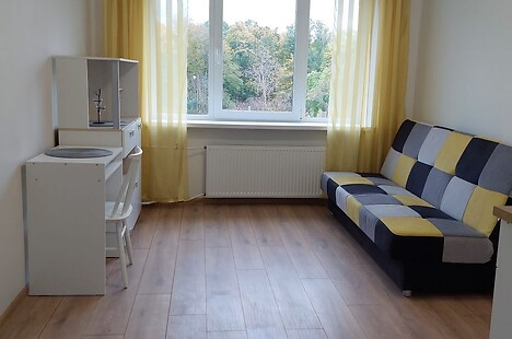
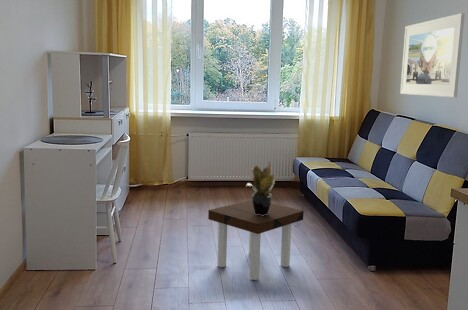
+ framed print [399,12,466,98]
+ side table [207,199,305,281]
+ potted plant [246,162,276,216]
